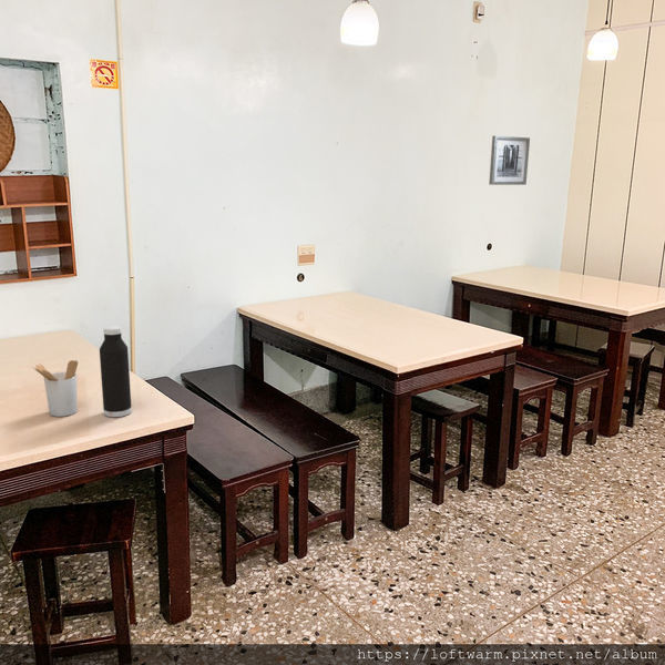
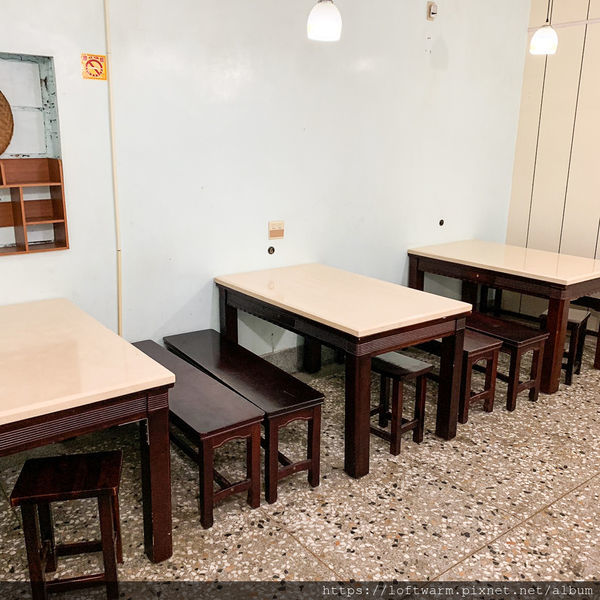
- water bottle [99,325,133,418]
- wall art [488,134,531,186]
- utensil holder [31,359,79,418]
